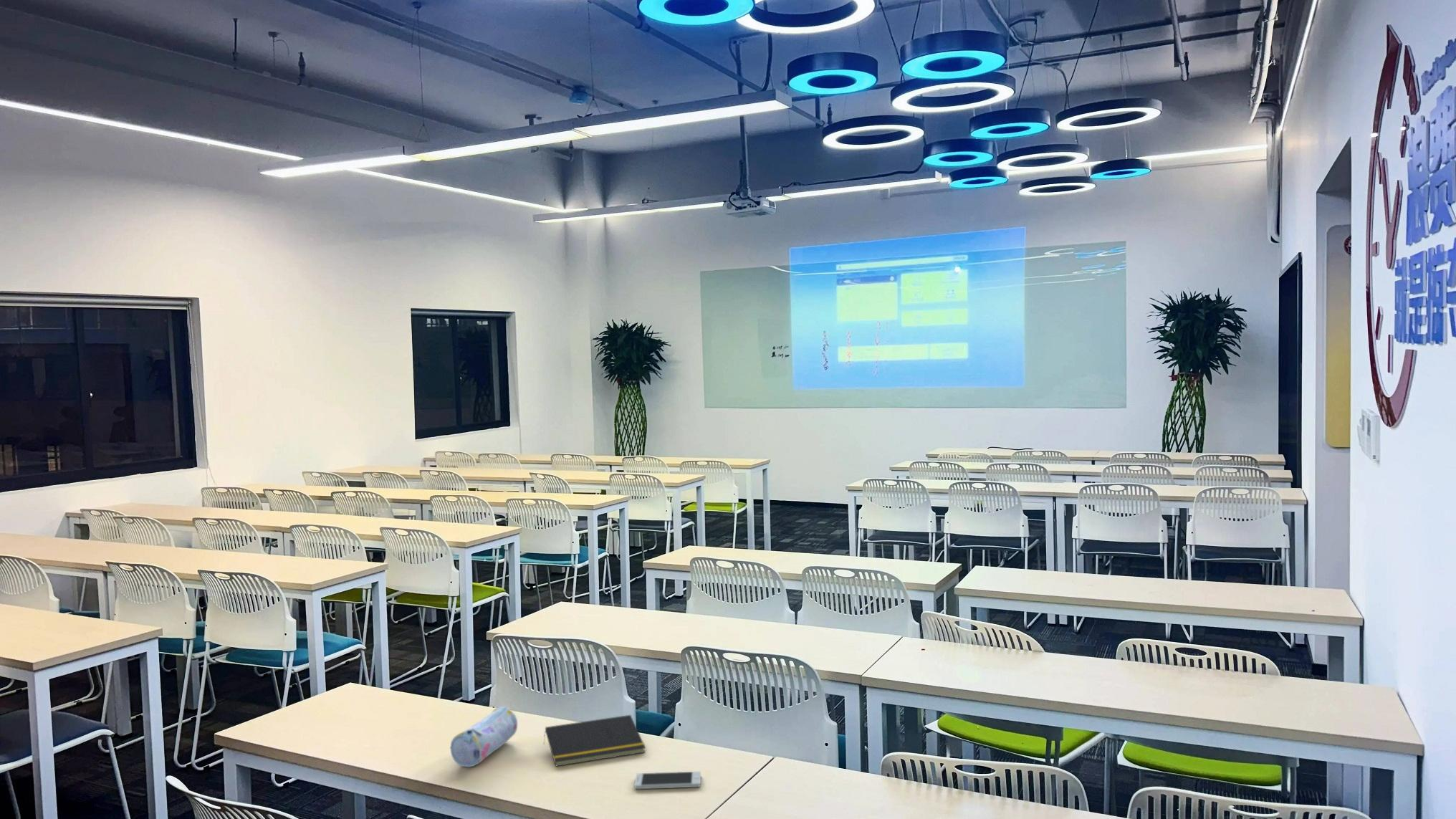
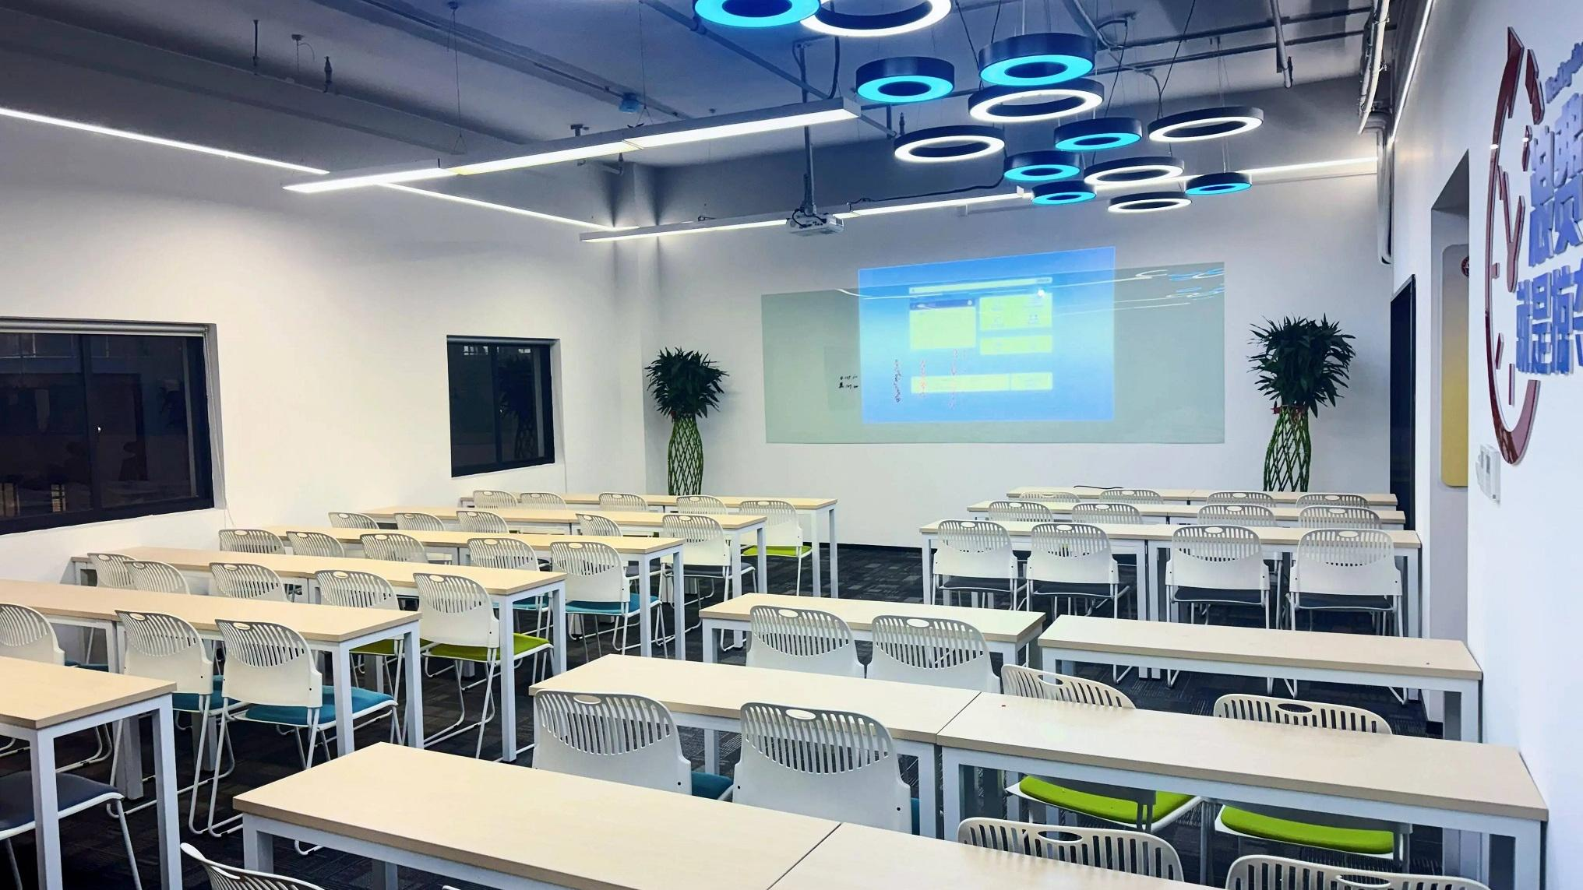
- notepad [542,714,646,767]
- smartphone [633,771,701,790]
- pencil case [450,706,518,768]
